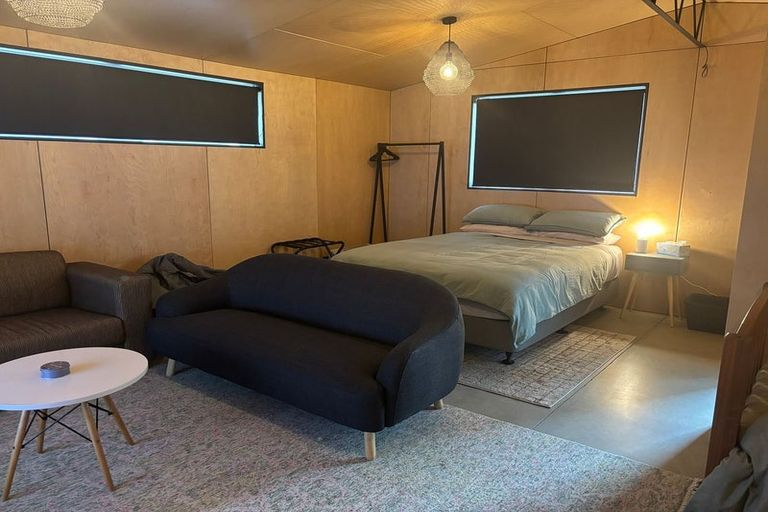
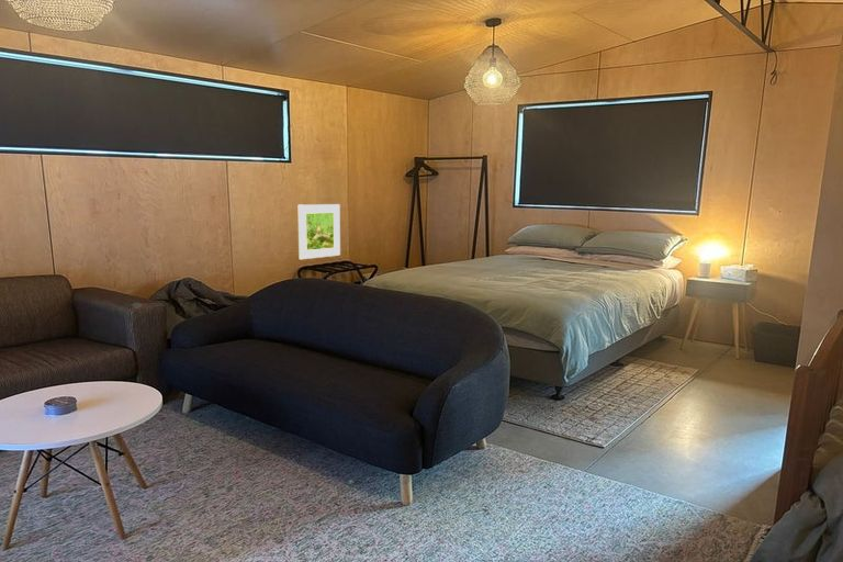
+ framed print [297,203,341,260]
